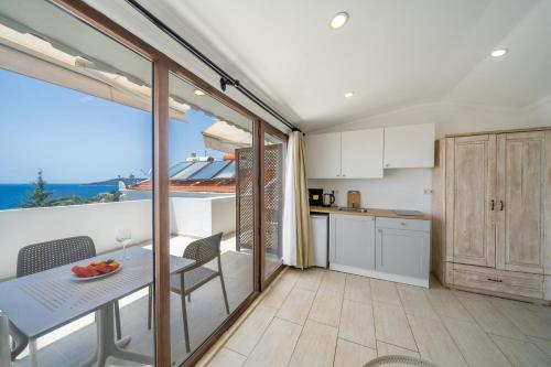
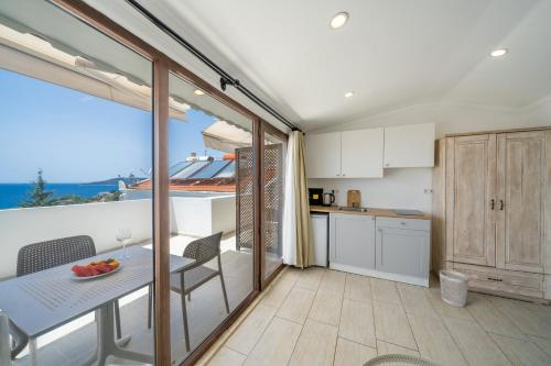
+ wastebasket [439,269,471,308]
